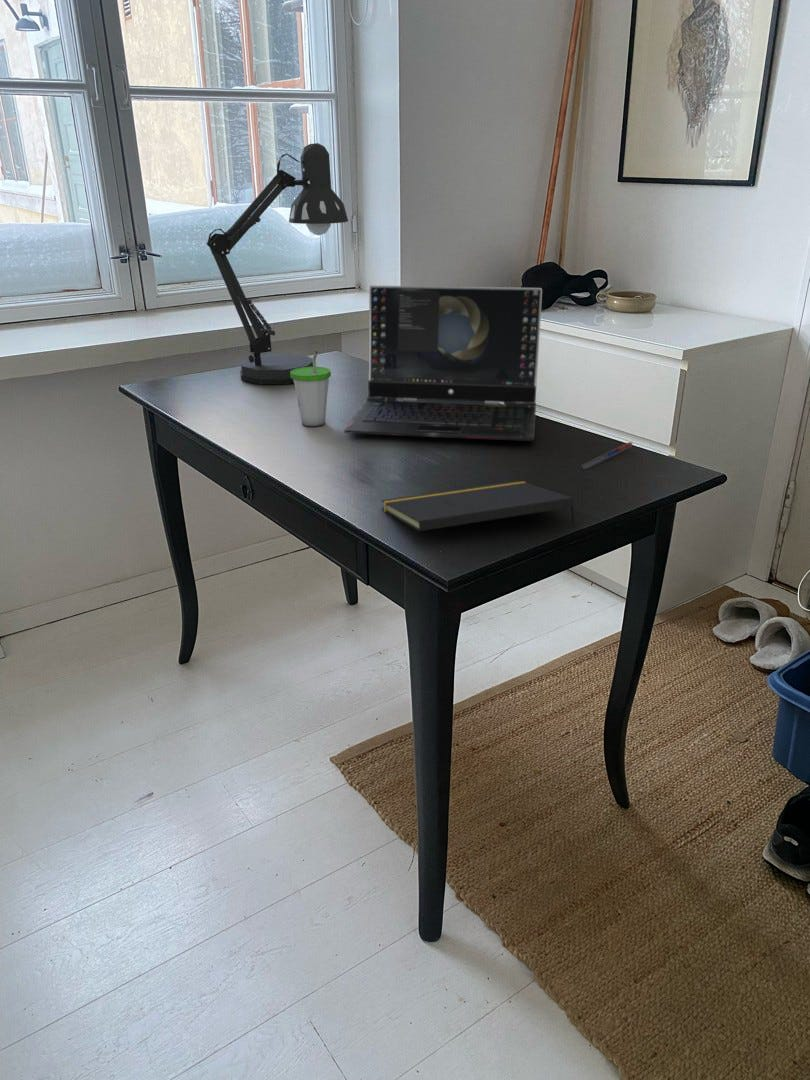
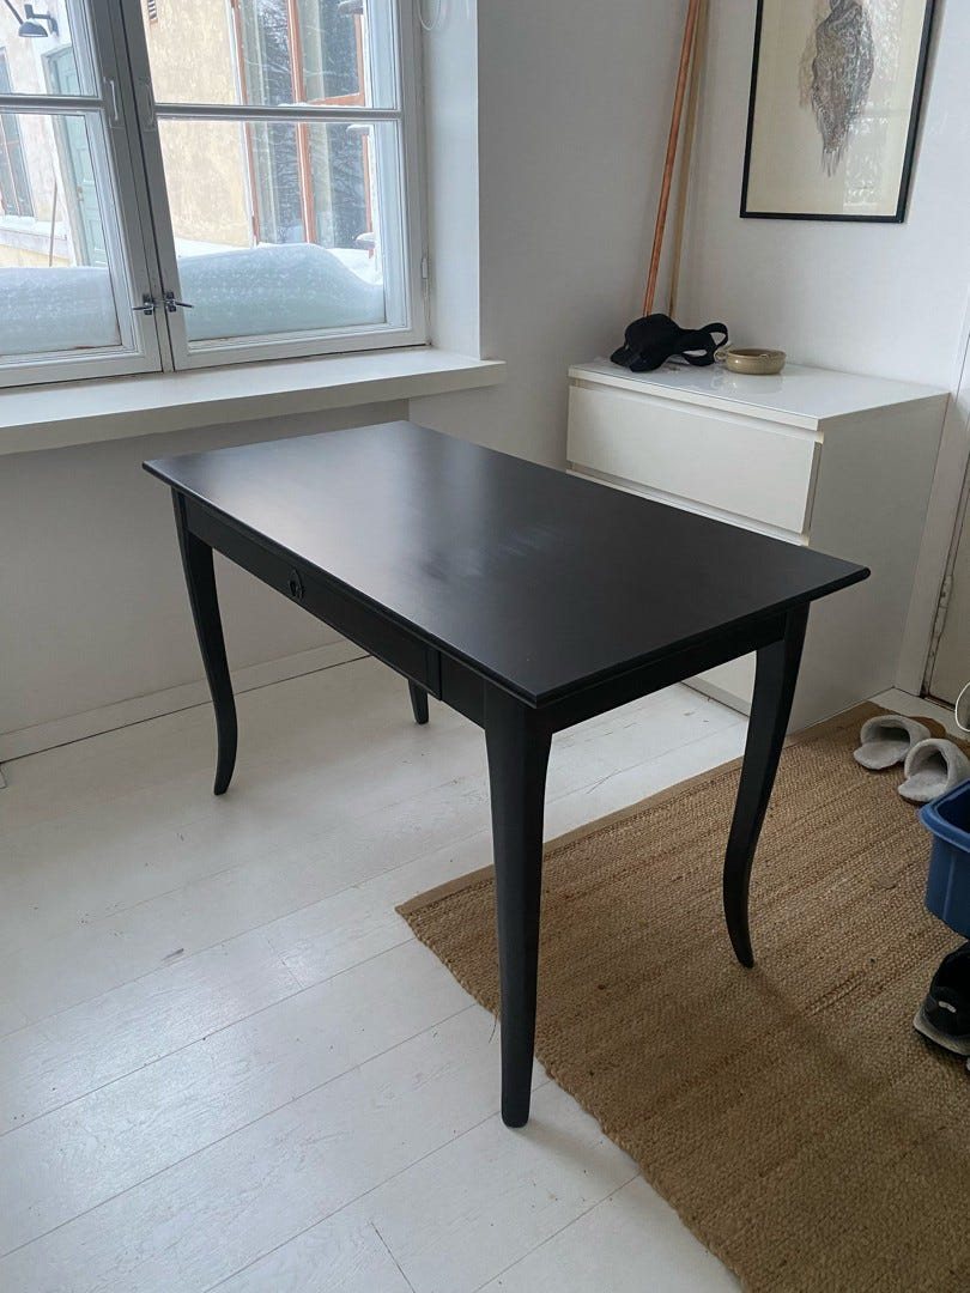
- notepad [380,480,576,532]
- desk lamp [206,142,349,385]
- laptop computer [343,284,543,442]
- cup [290,350,332,427]
- pen [580,441,634,470]
